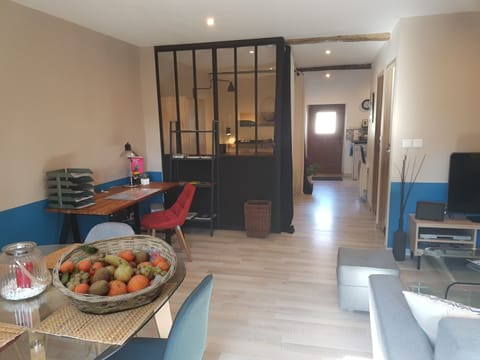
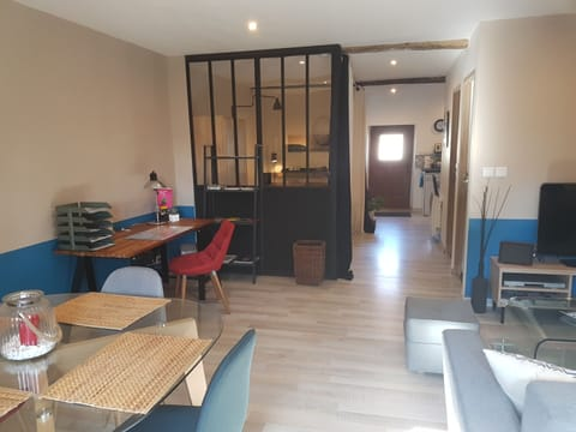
- fruit basket [51,234,179,316]
